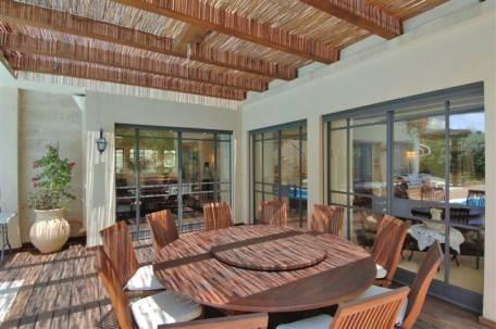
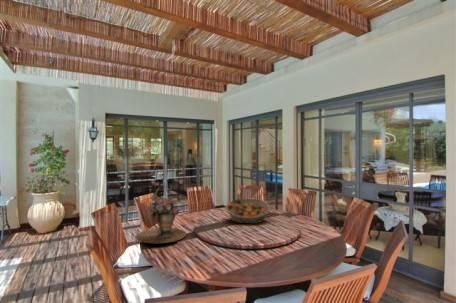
+ fruit basket [224,198,271,225]
+ flower arrangement [134,181,188,244]
